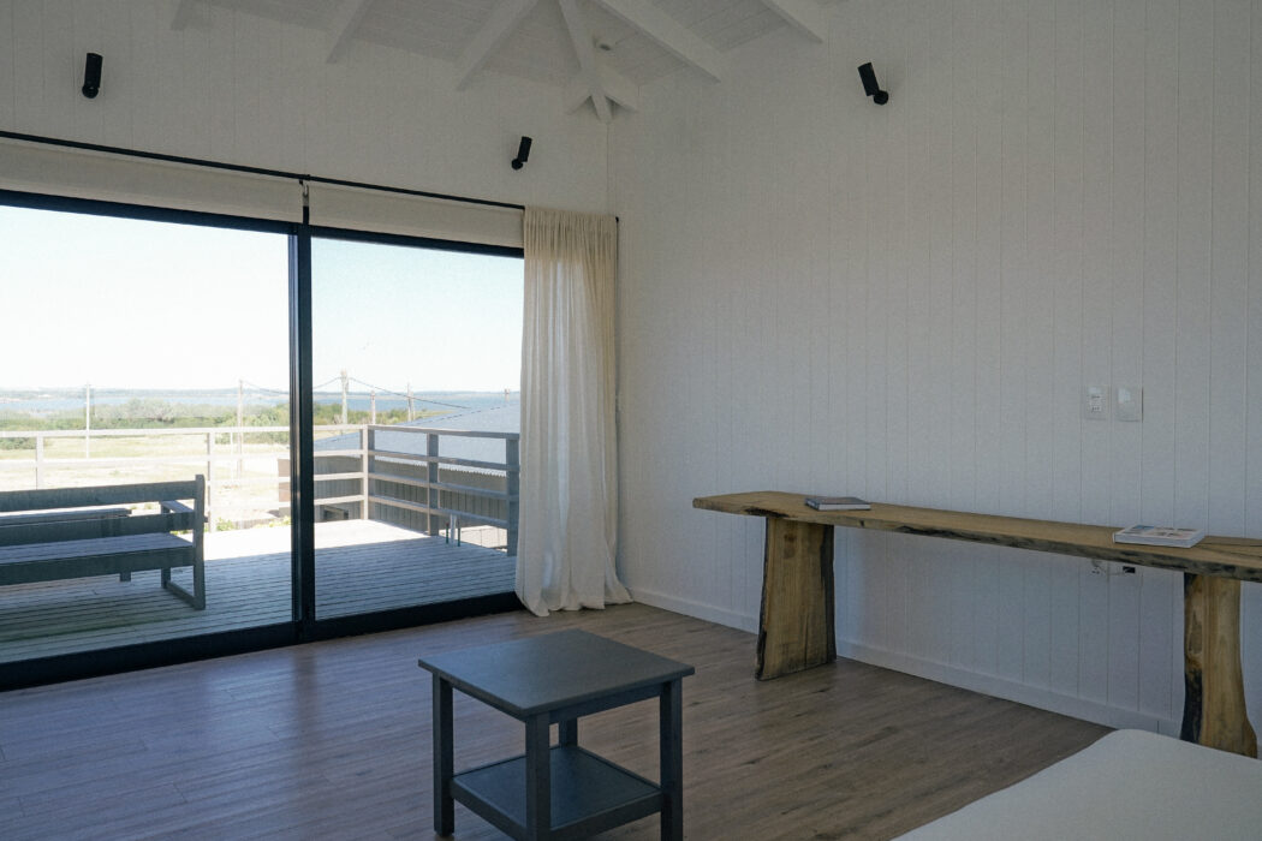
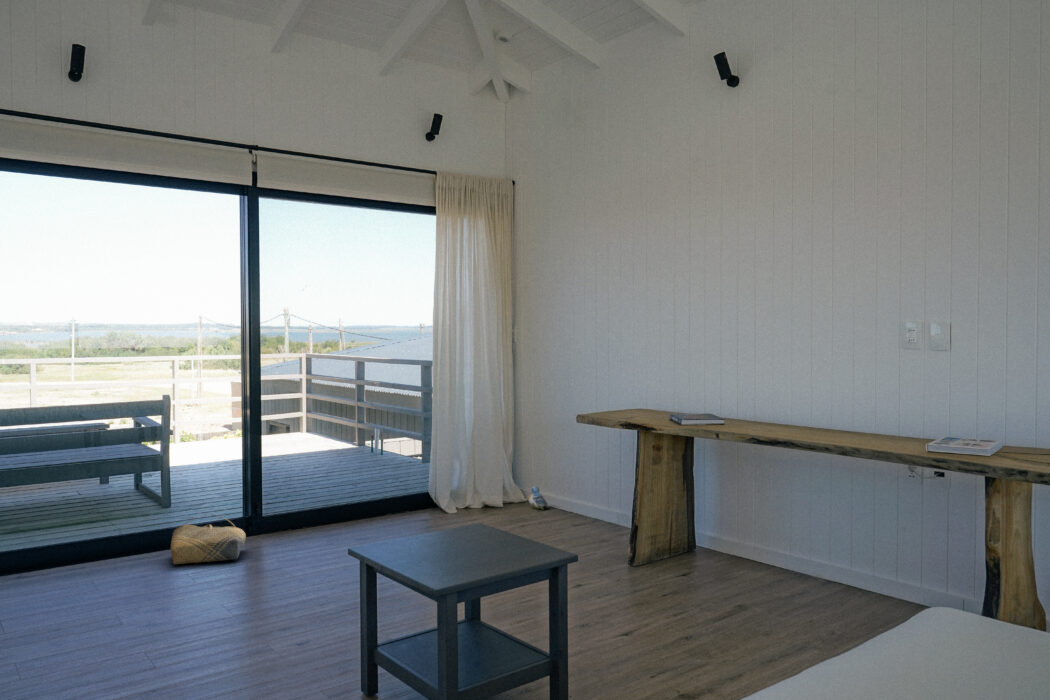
+ plush toy [528,485,550,511]
+ basket [170,514,247,565]
